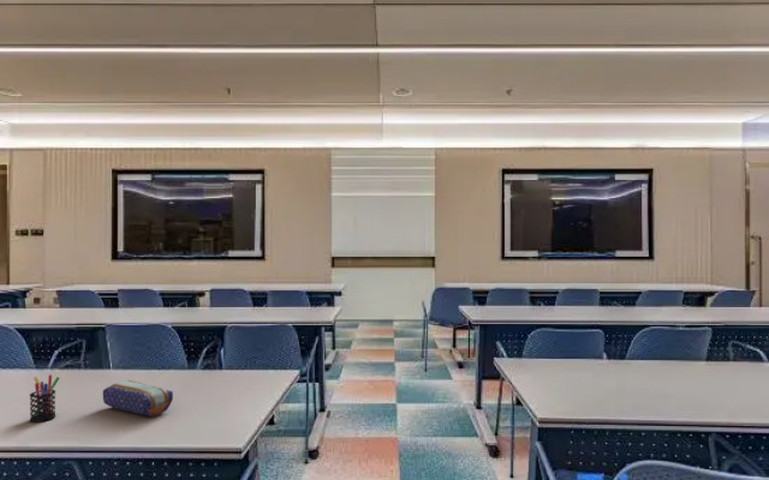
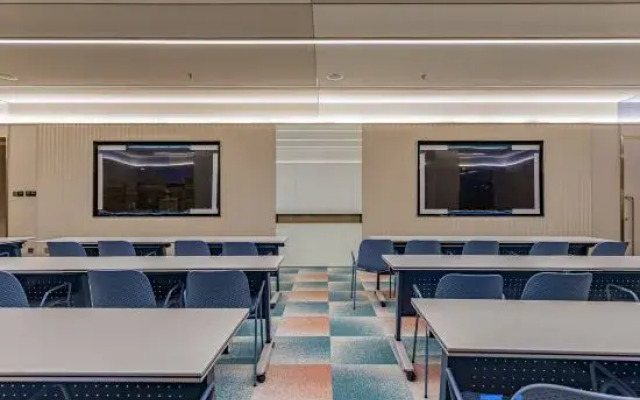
- pencil case [102,379,174,418]
- pen holder [29,373,61,424]
